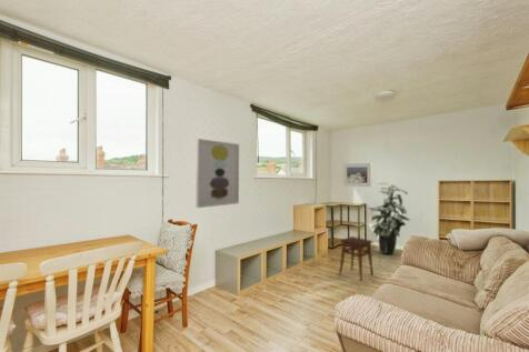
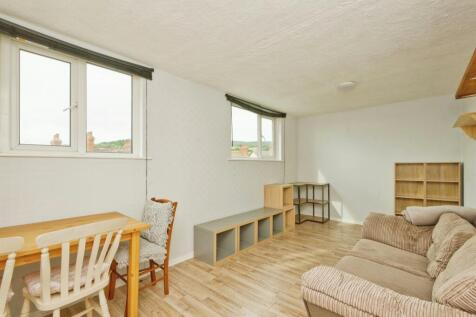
- stool [338,235,375,282]
- indoor plant [368,181,411,255]
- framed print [342,162,372,188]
- wall art [194,138,240,209]
